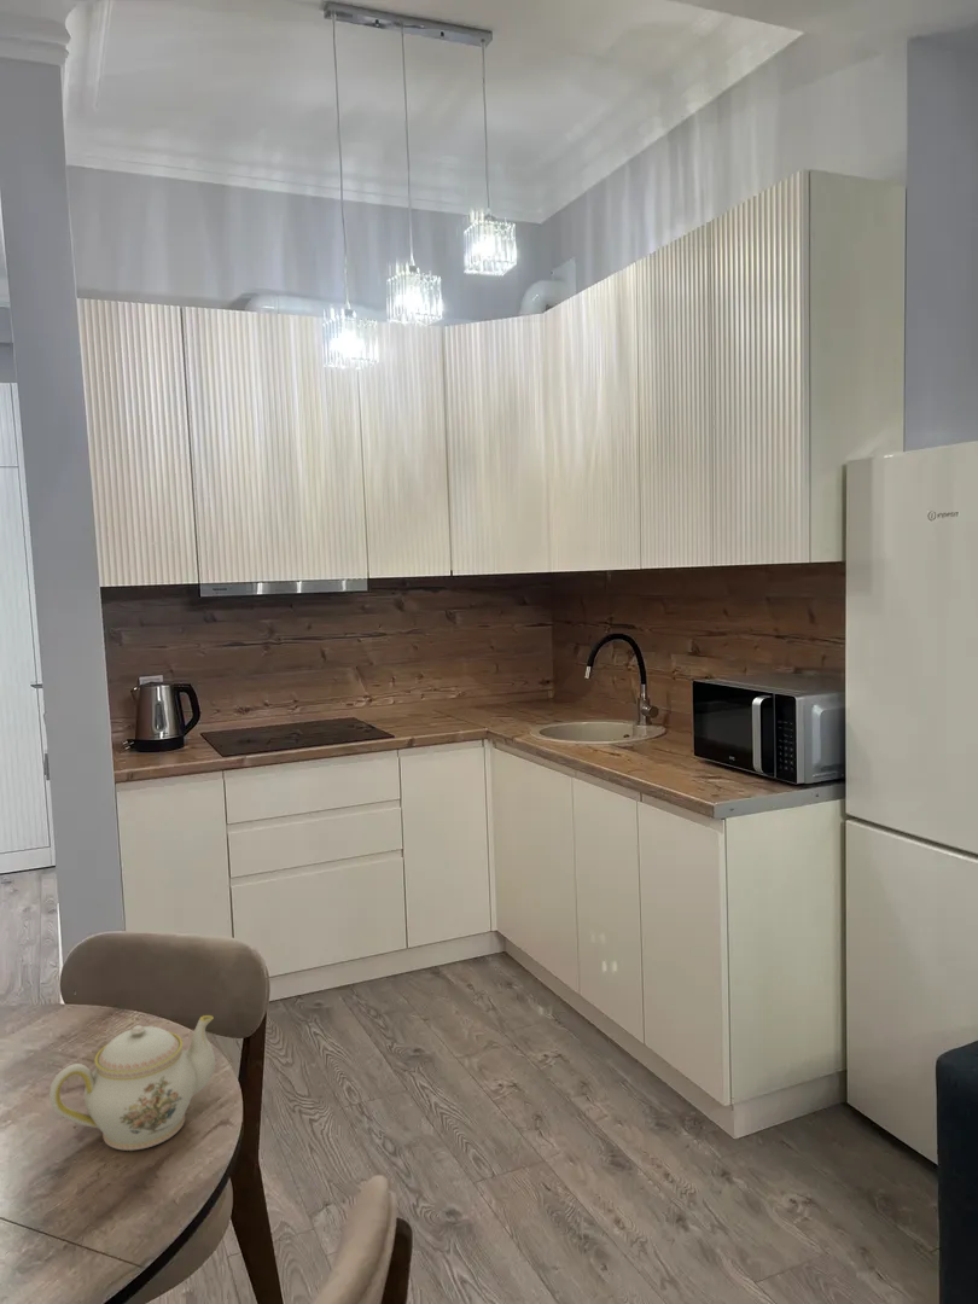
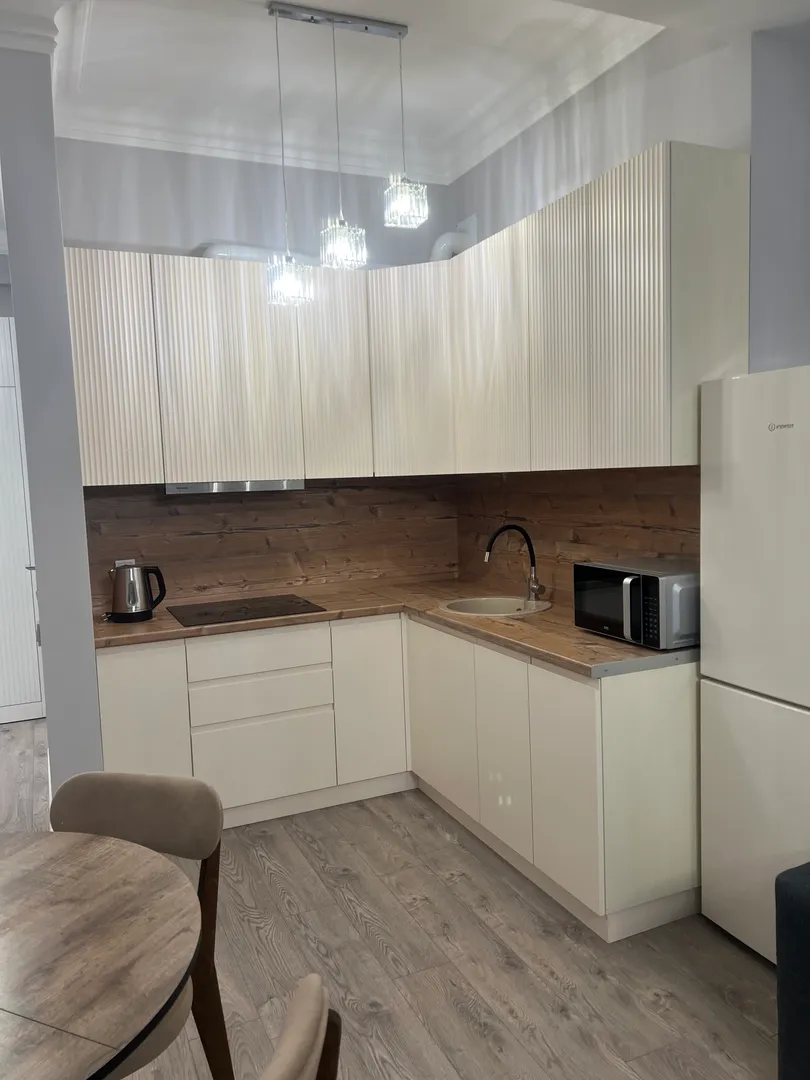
- teapot [48,1014,216,1152]
